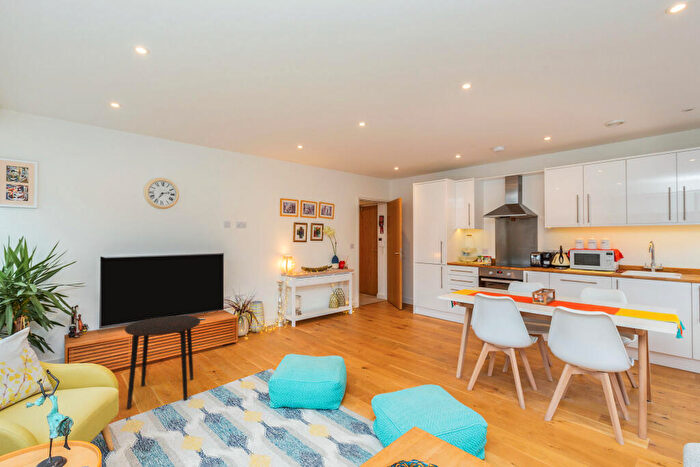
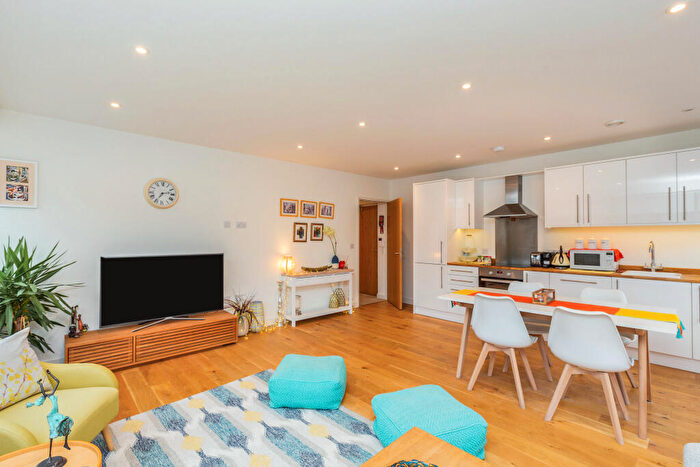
- side table [124,315,201,410]
